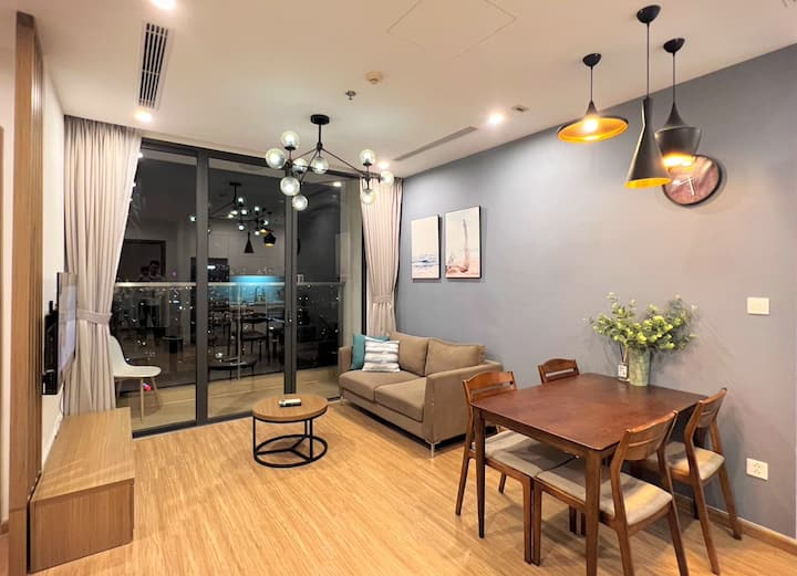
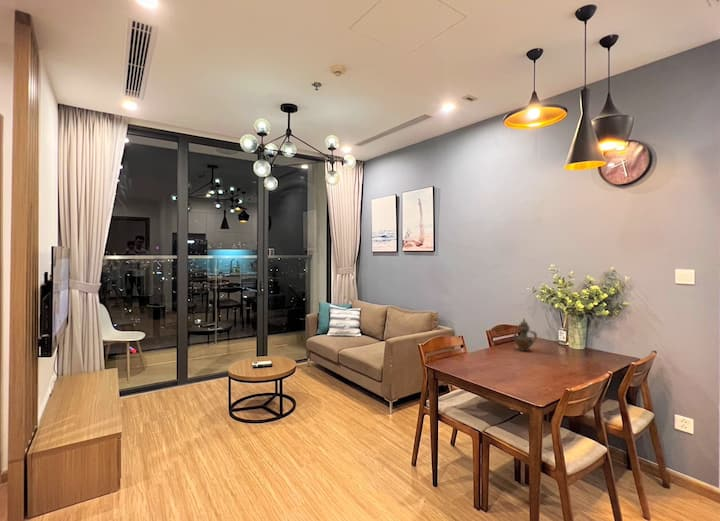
+ teapot [512,318,538,352]
